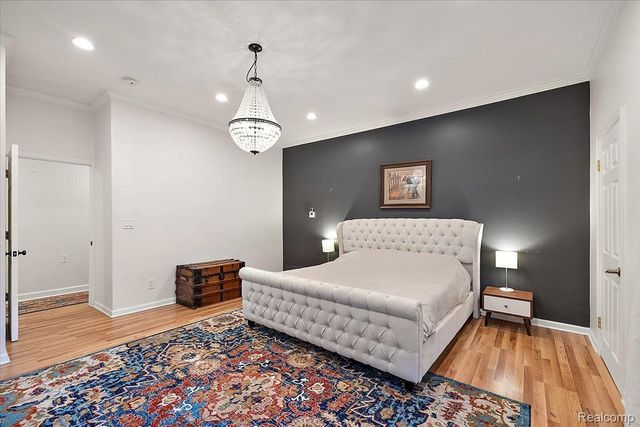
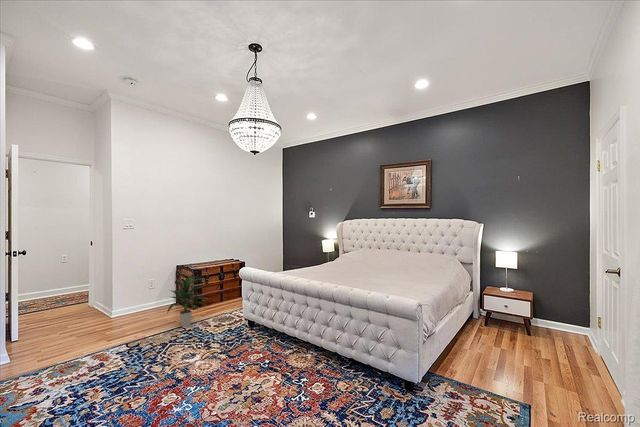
+ indoor plant [166,275,208,328]
